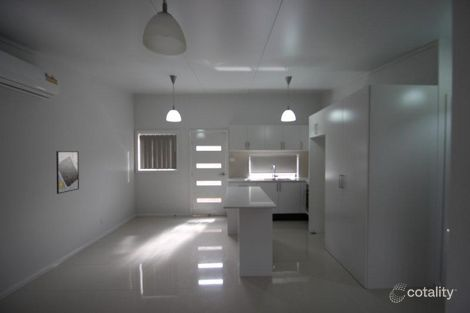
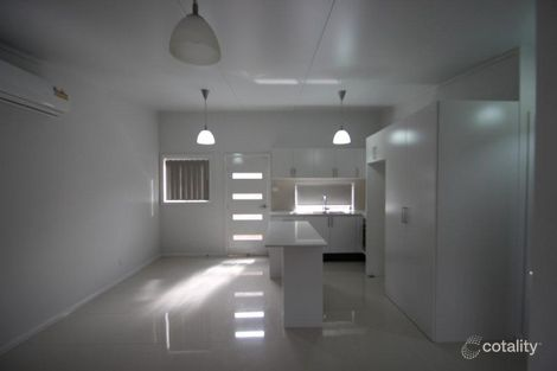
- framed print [55,150,80,195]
